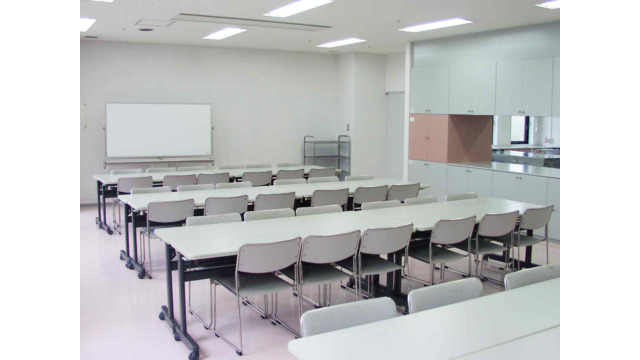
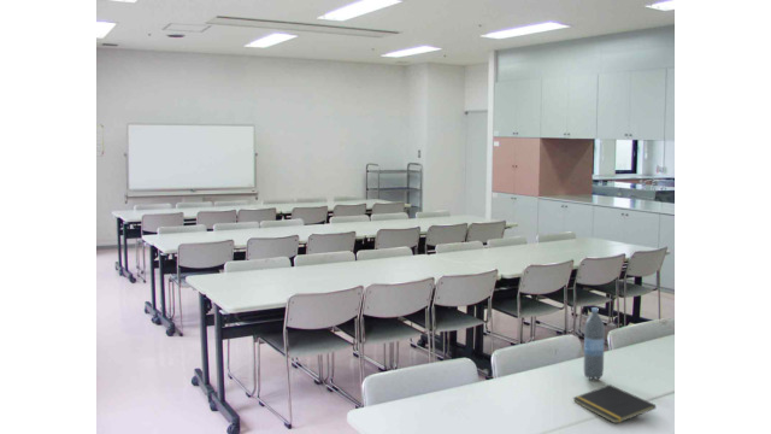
+ water bottle [583,306,606,380]
+ notepad [571,383,657,424]
